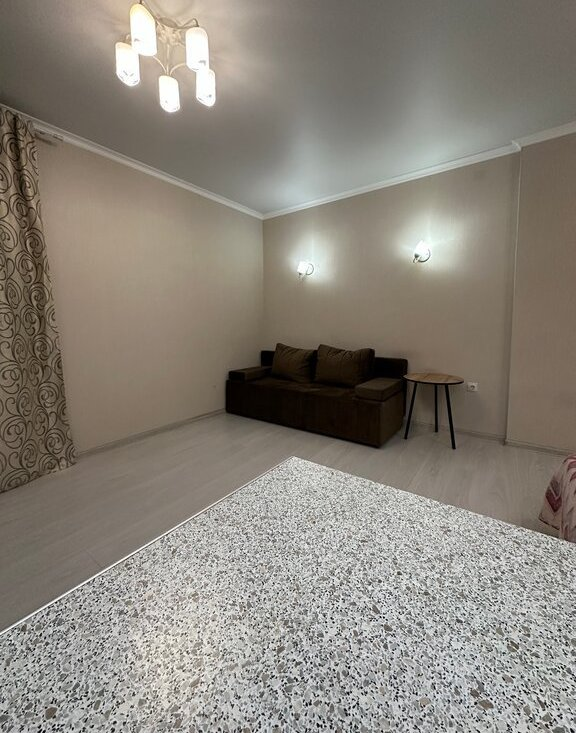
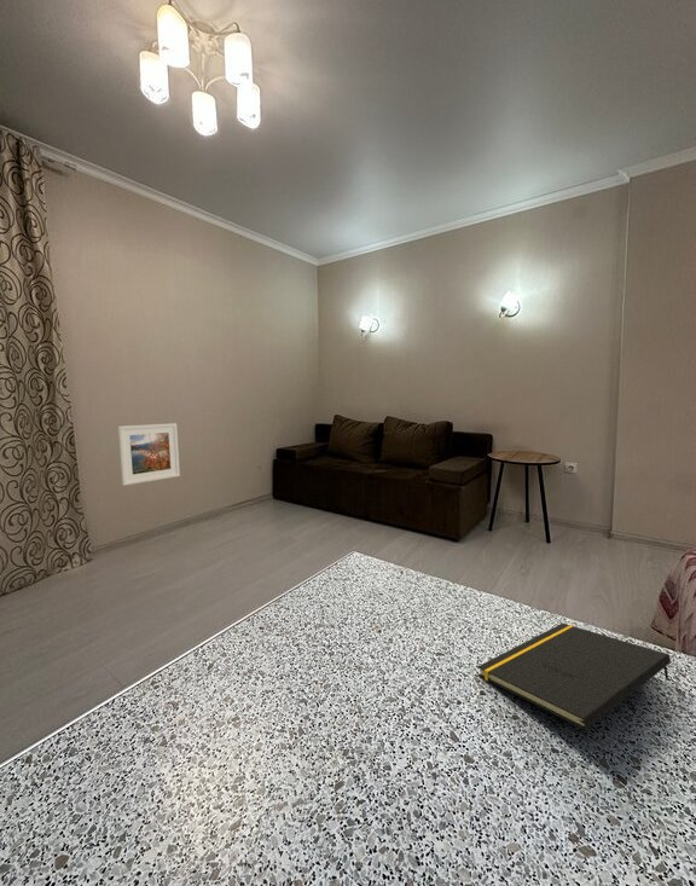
+ notepad [476,622,672,731]
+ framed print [117,422,181,487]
